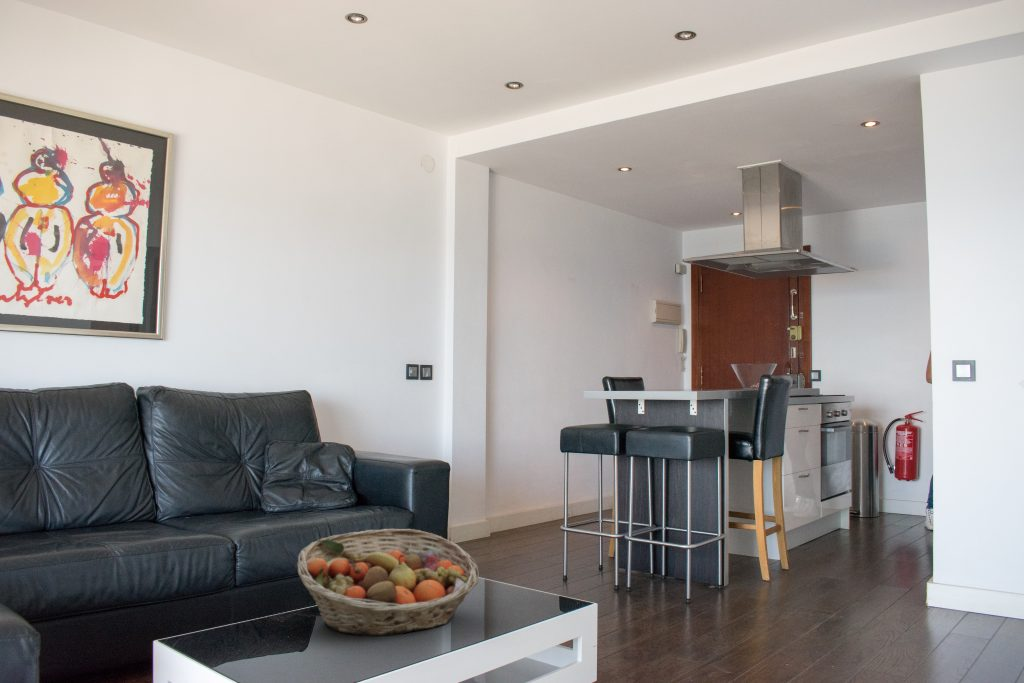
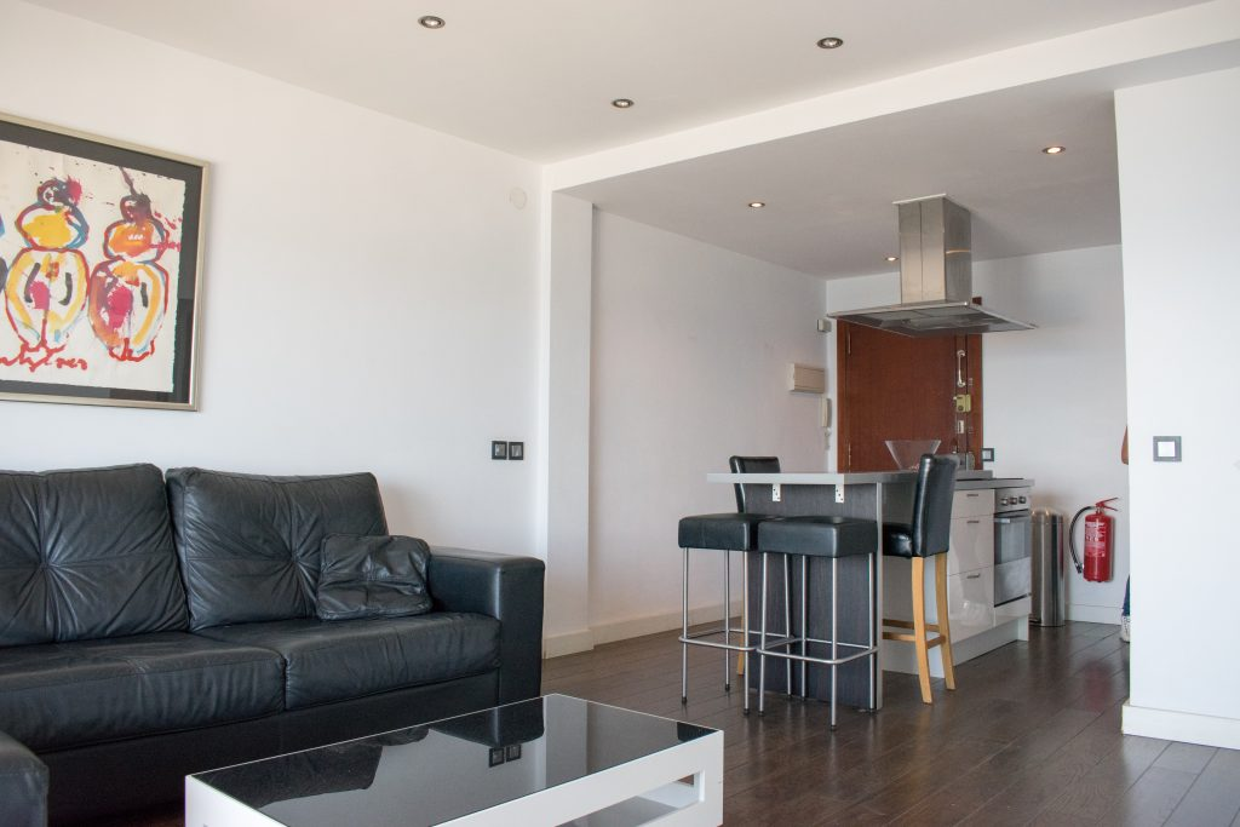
- fruit basket [297,528,480,637]
